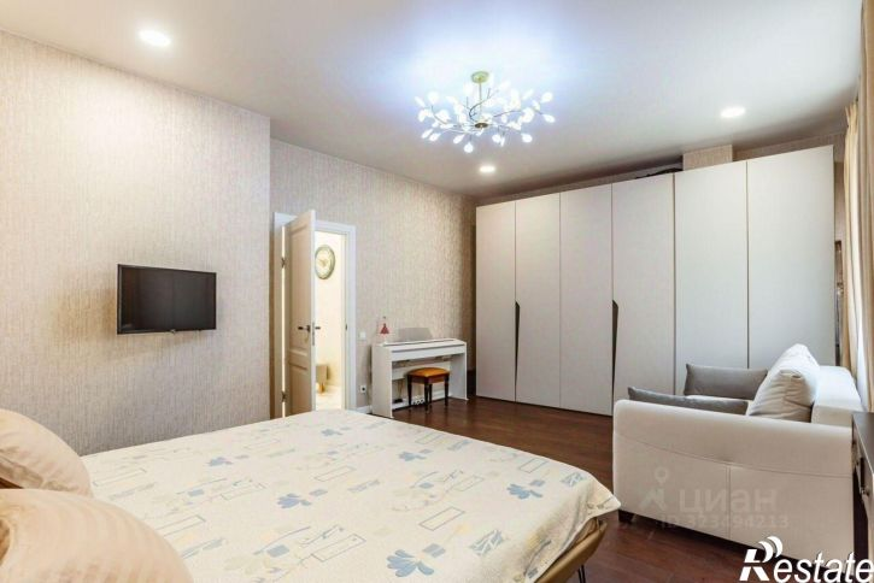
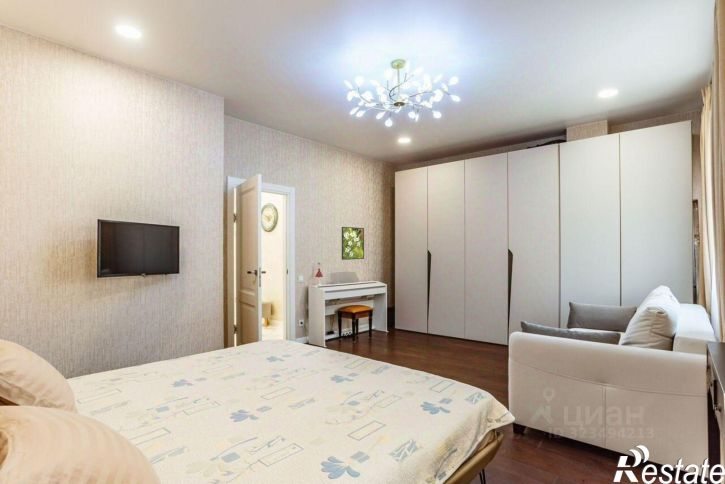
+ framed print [341,226,365,261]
